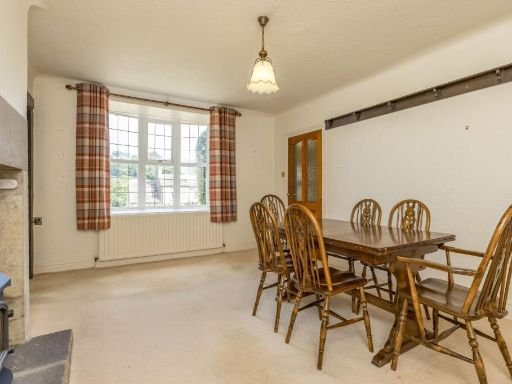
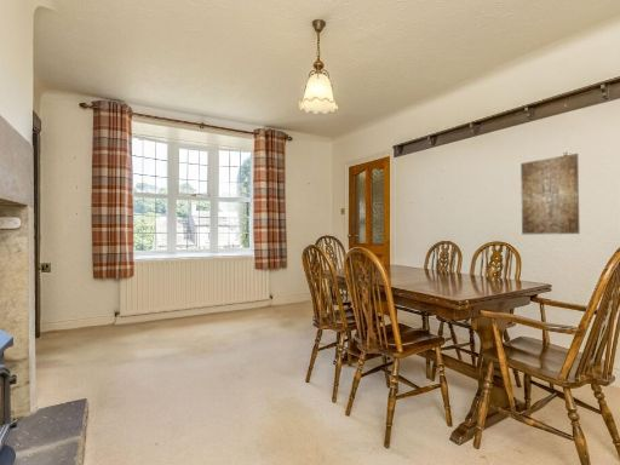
+ wall art [519,153,580,235]
